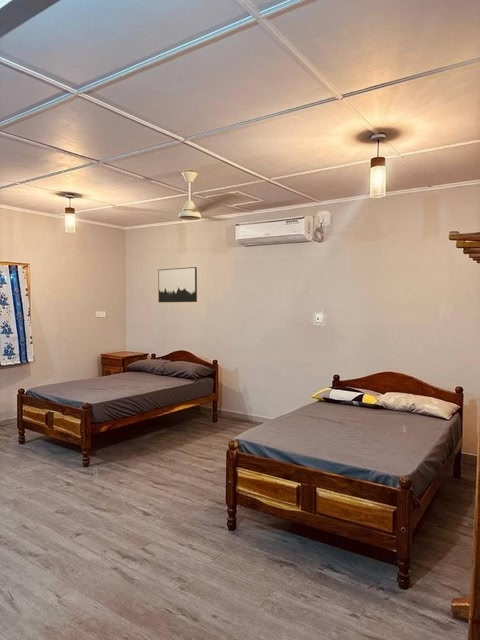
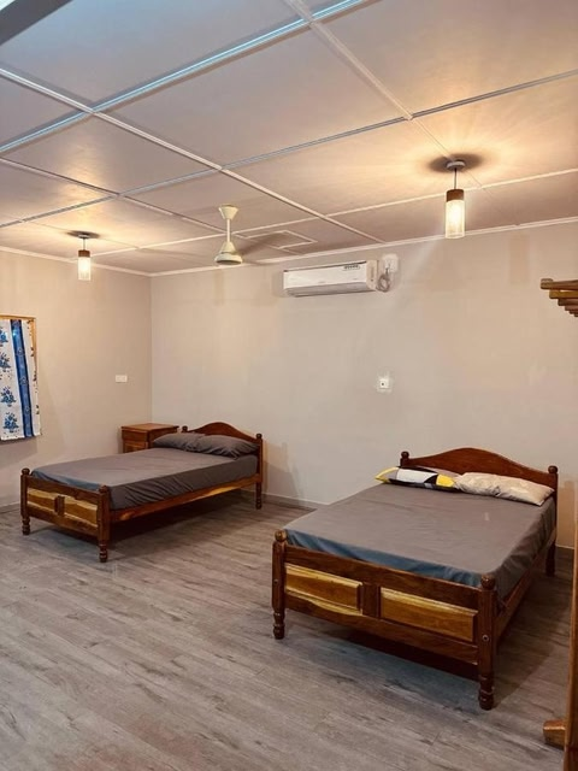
- wall art [157,266,198,303]
